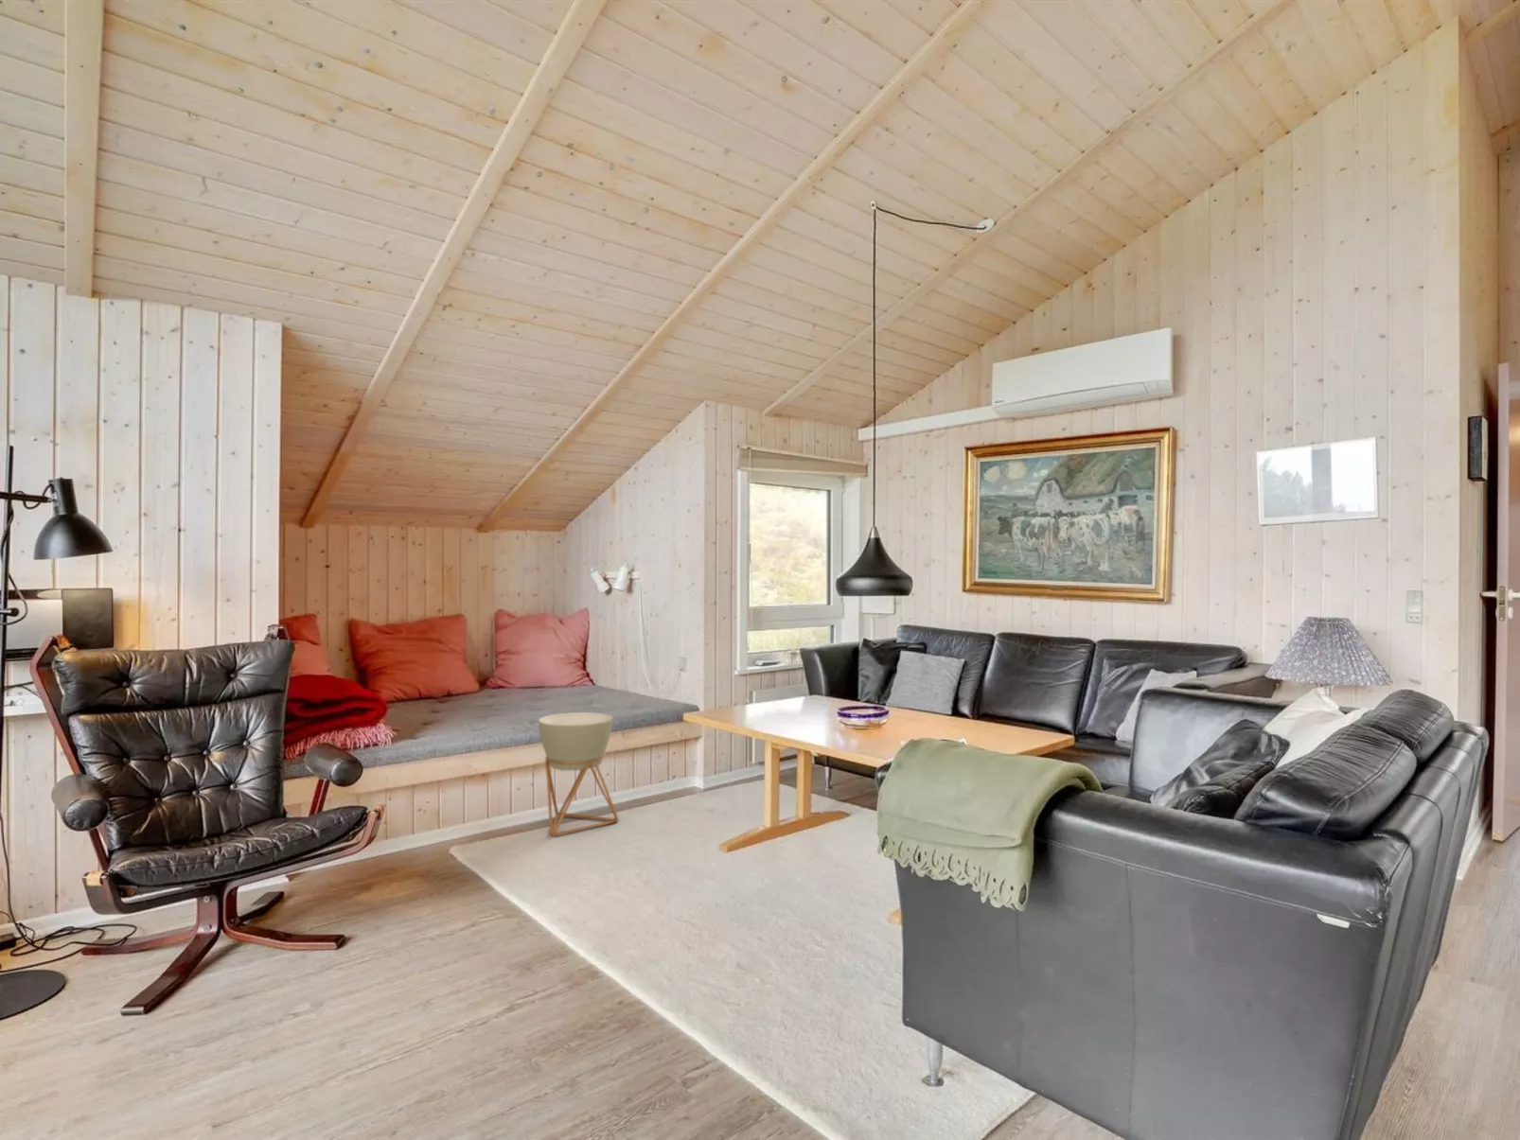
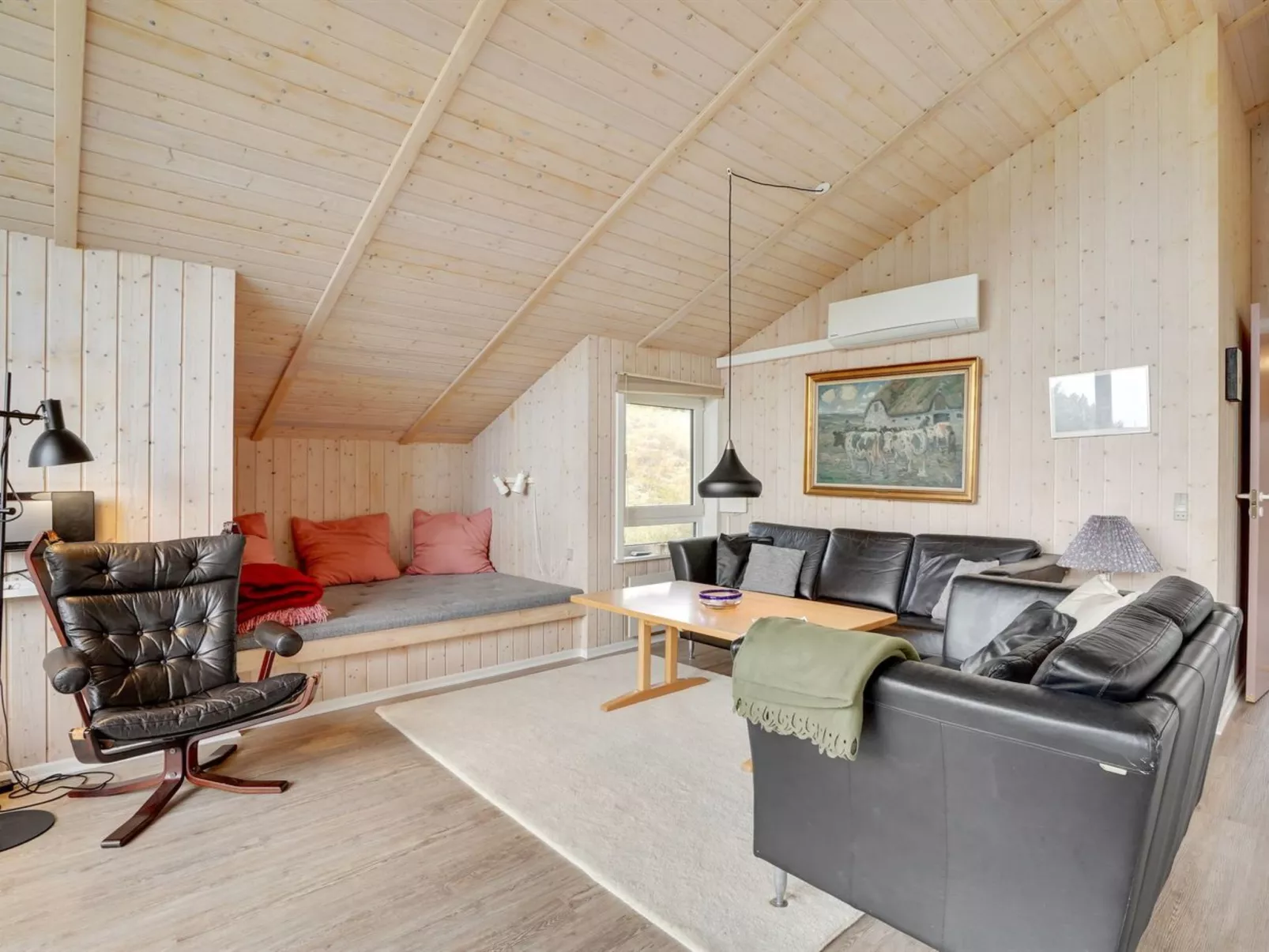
- planter [537,711,620,837]
